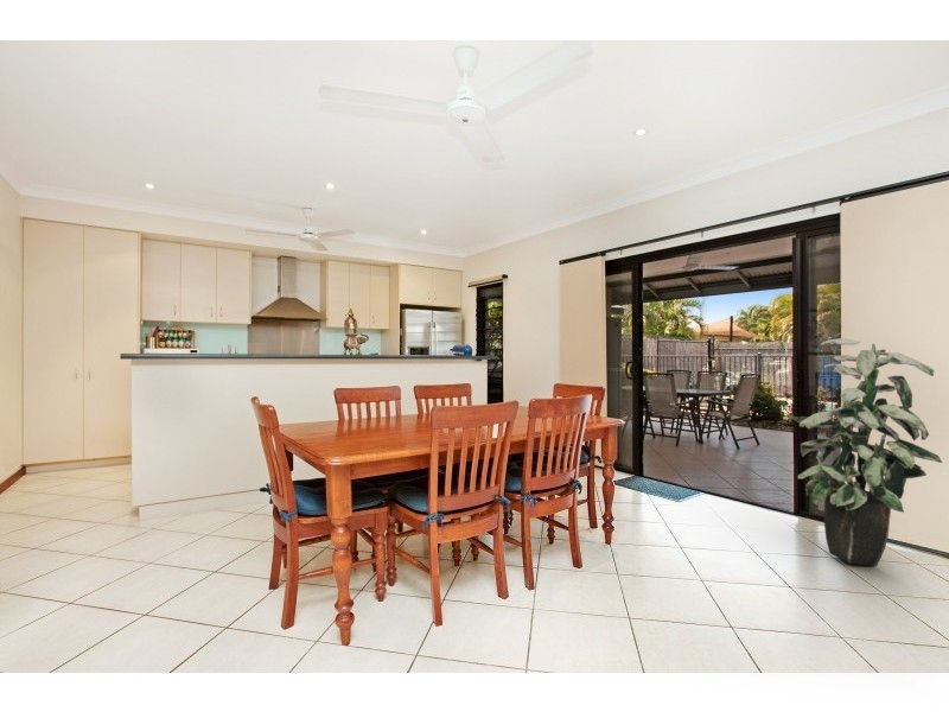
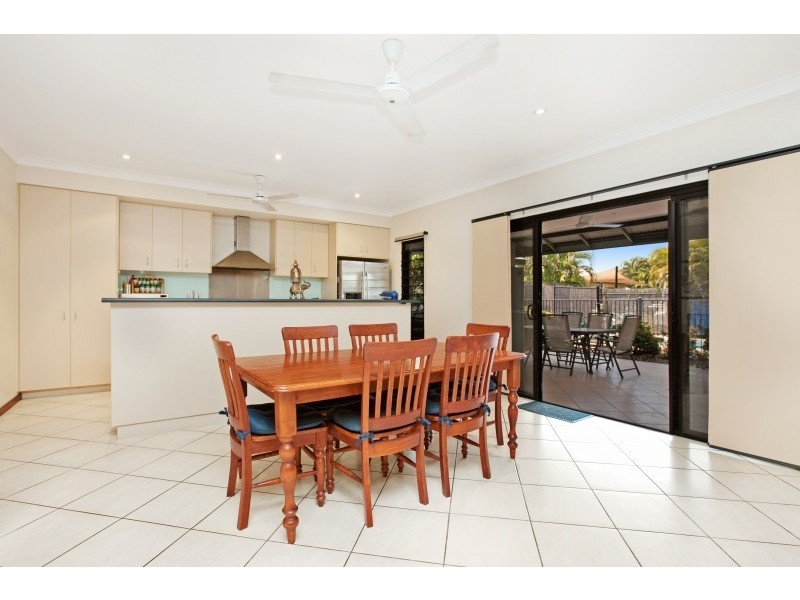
- indoor plant [789,337,943,567]
